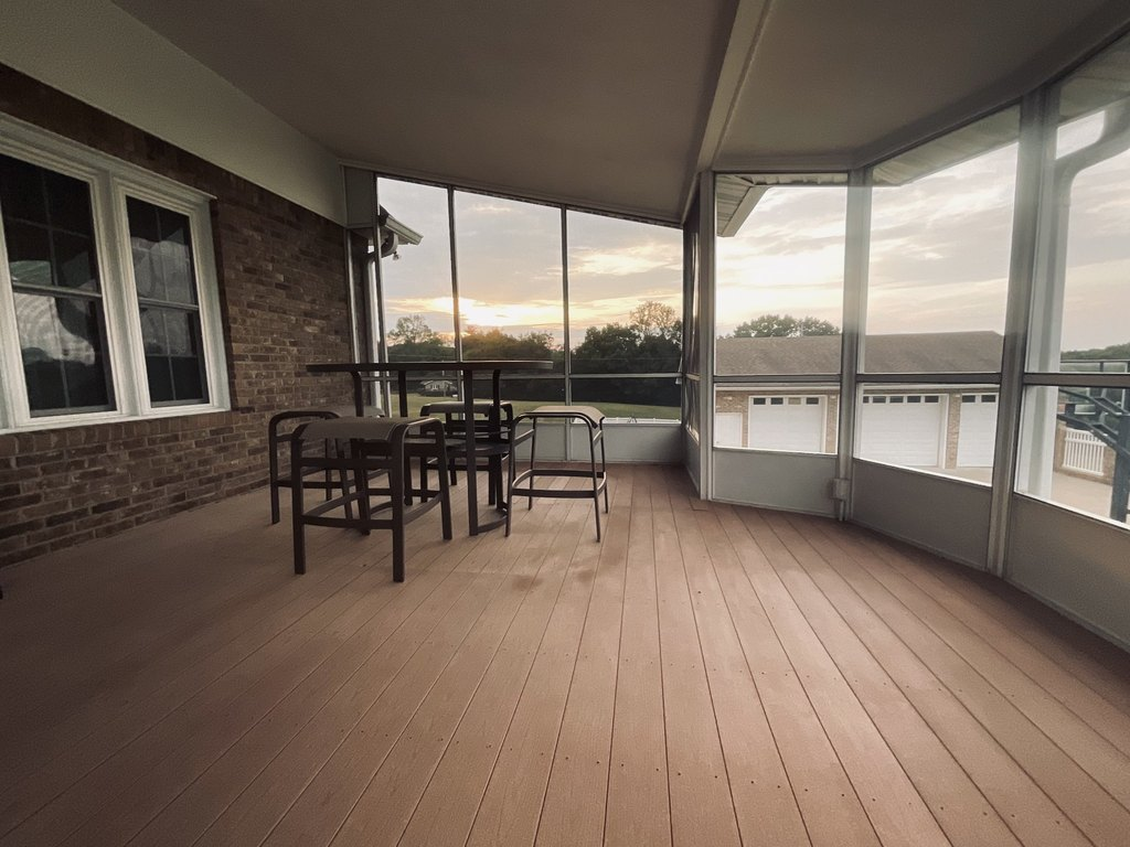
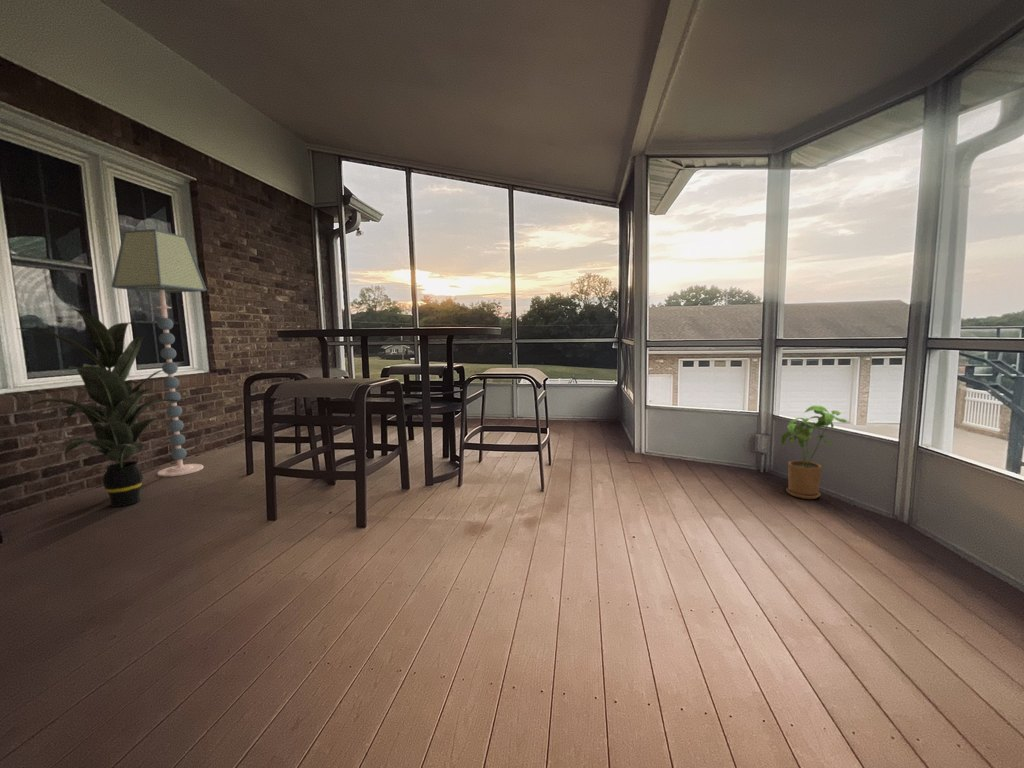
+ floor lamp [111,228,208,477]
+ indoor plant [17,307,185,508]
+ house plant [780,404,849,500]
